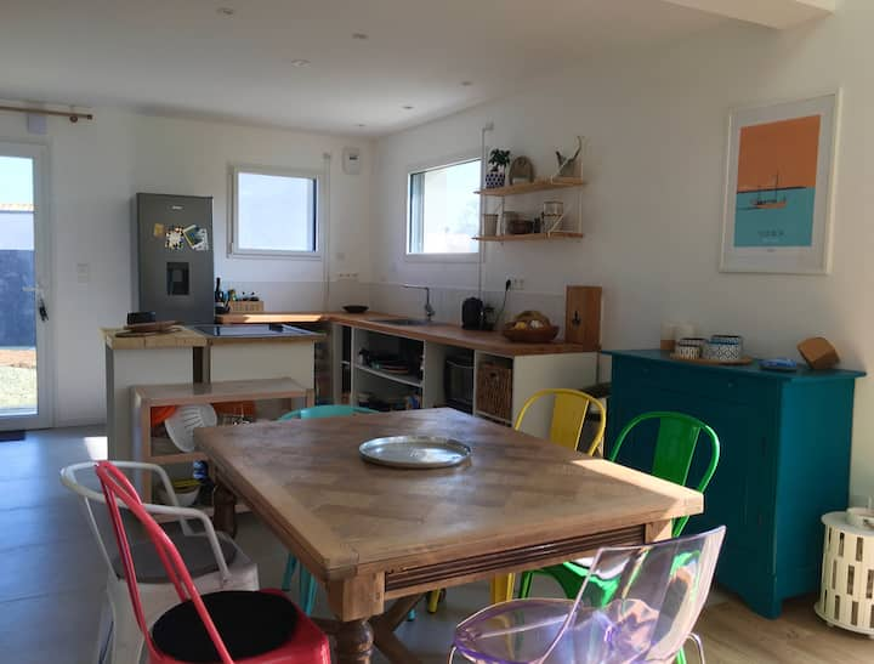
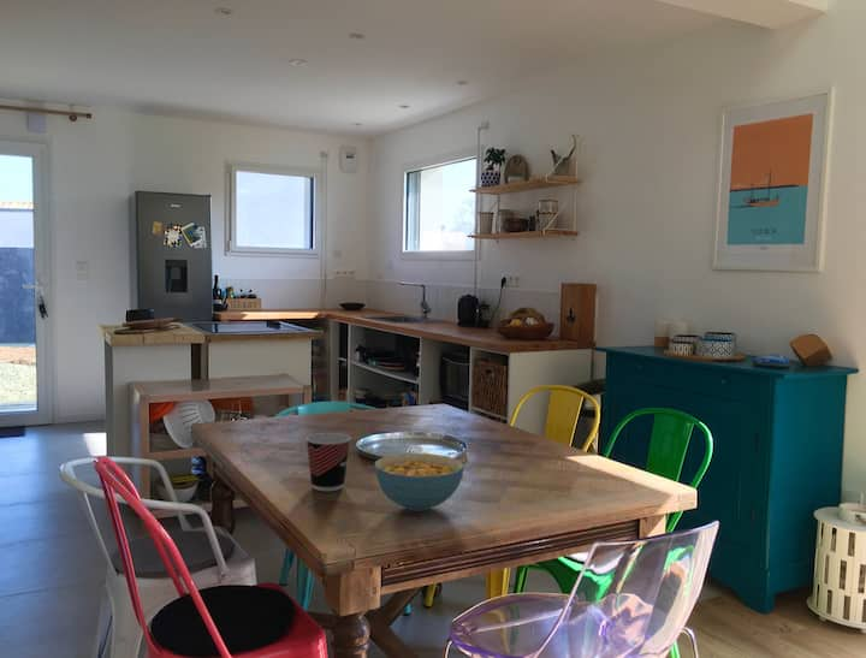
+ cereal bowl [374,452,465,512]
+ cup [304,432,352,492]
